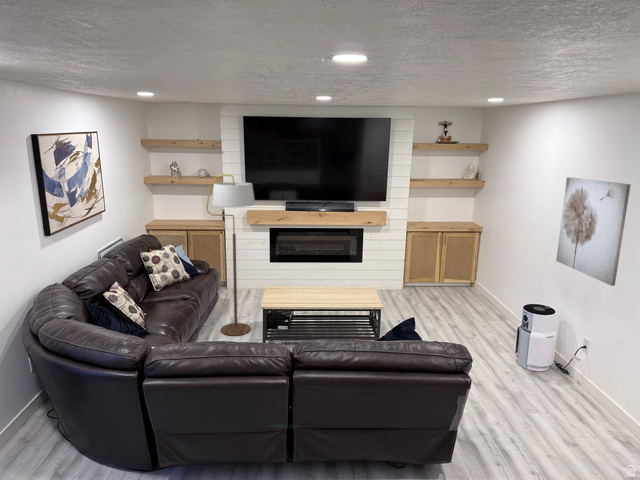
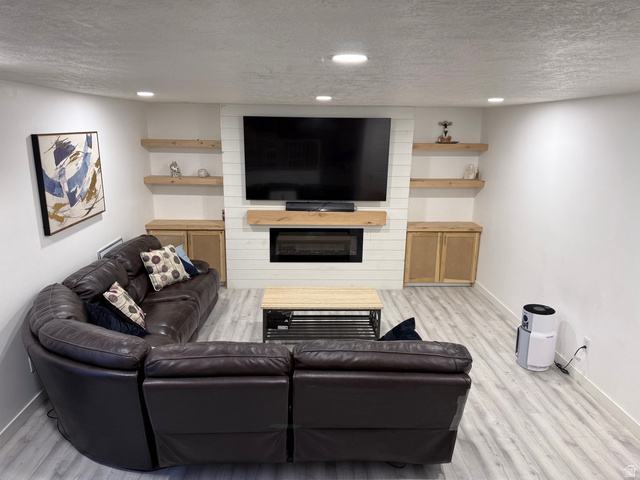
- wall art [555,176,631,287]
- floor lamp [205,174,256,337]
